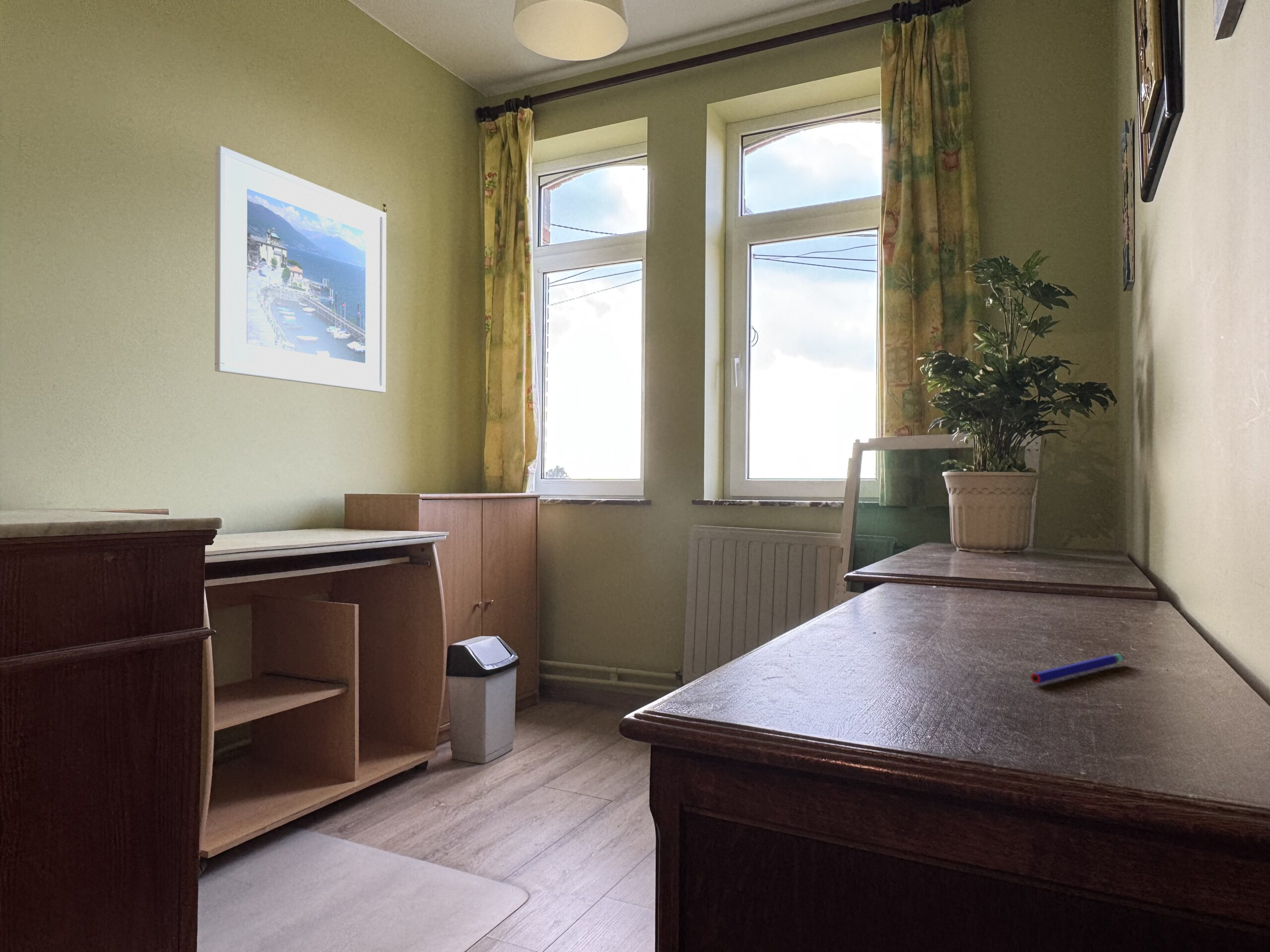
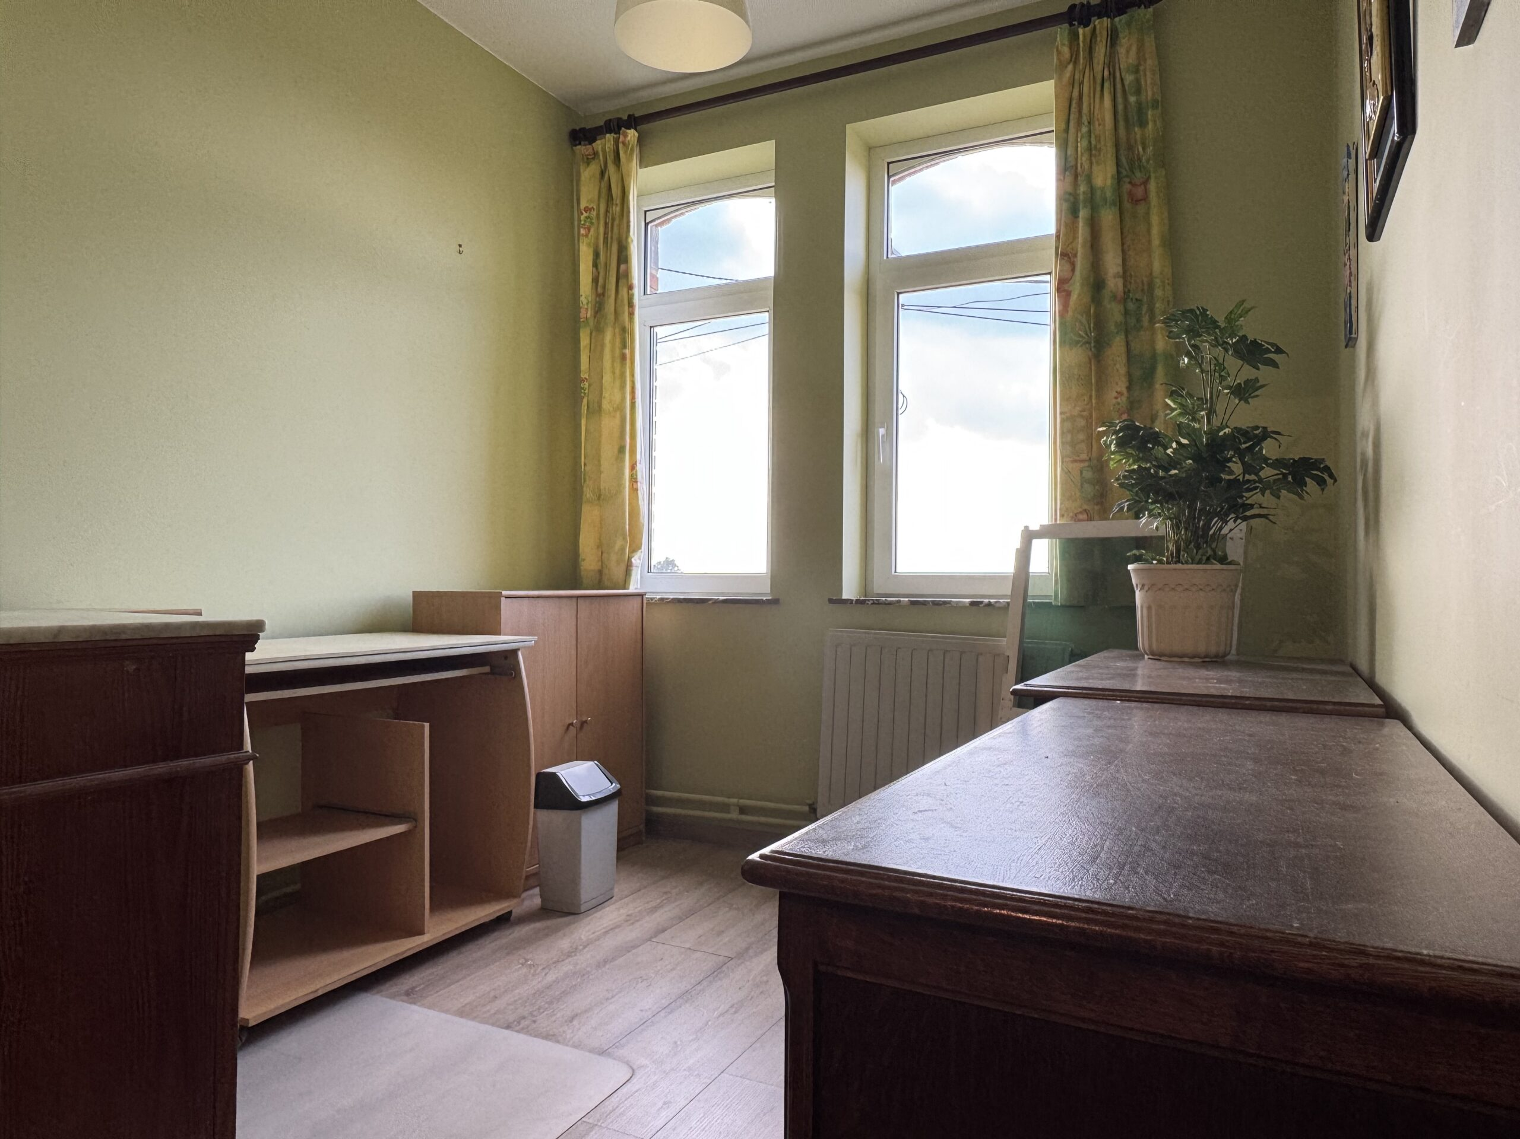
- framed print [214,145,387,393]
- pen [1030,654,1125,684]
